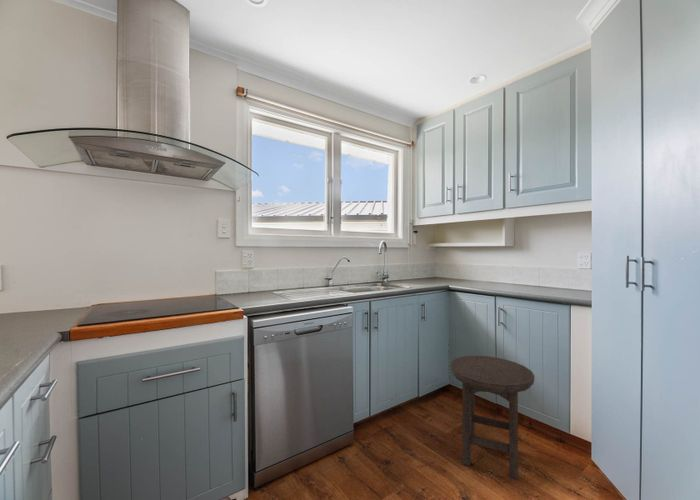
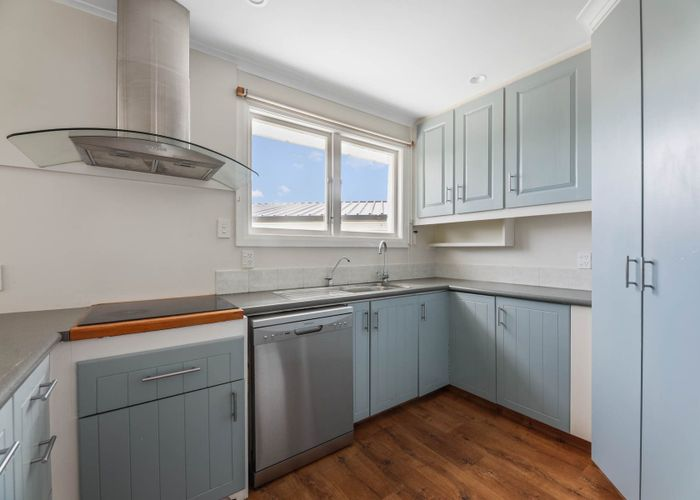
- stool [450,355,535,481]
